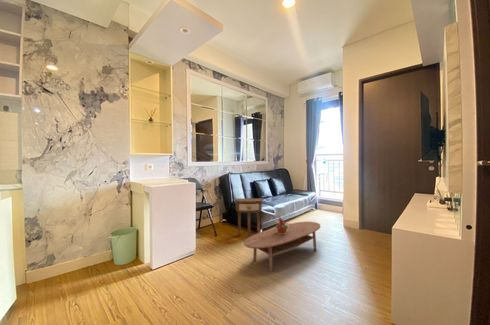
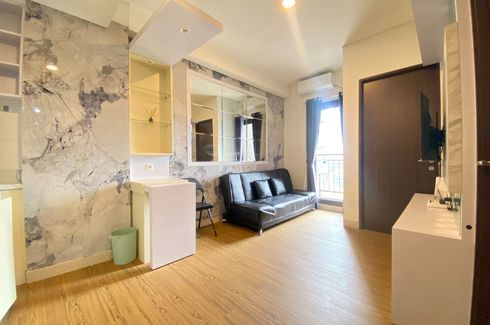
- side table [234,197,264,238]
- potted plant [273,216,291,234]
- coffee table [243,221,321,272]
